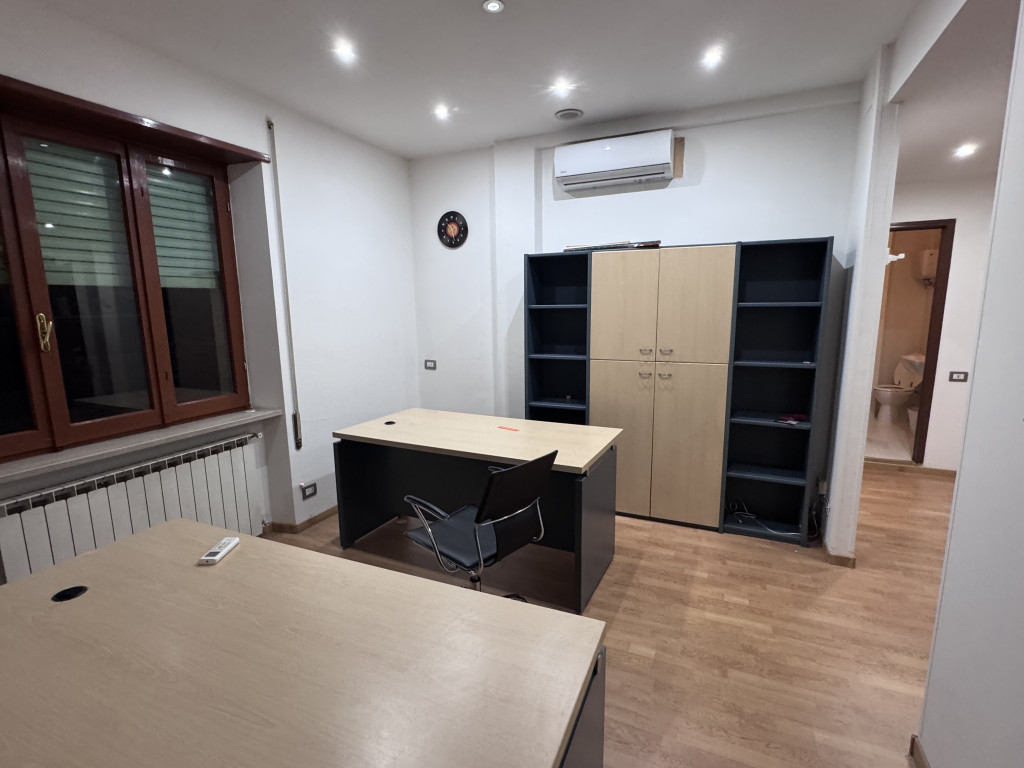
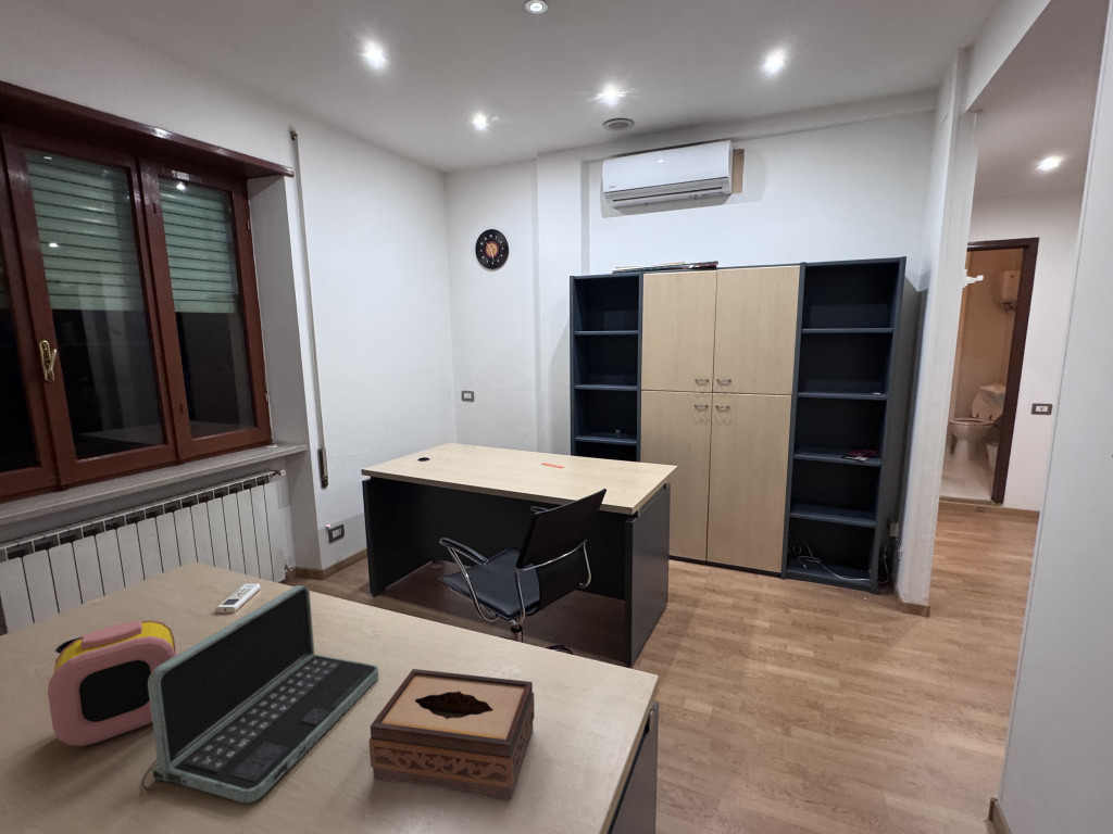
+ laptop [141,584,379,804]
+ tissue box [367,668,536,800]
+ alarm clock [47,619,177,747]
